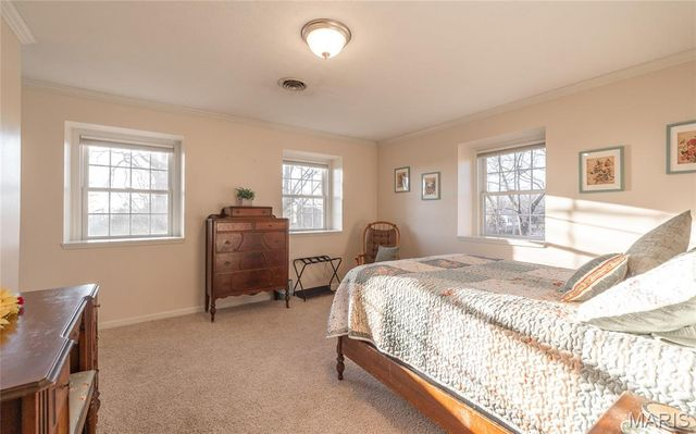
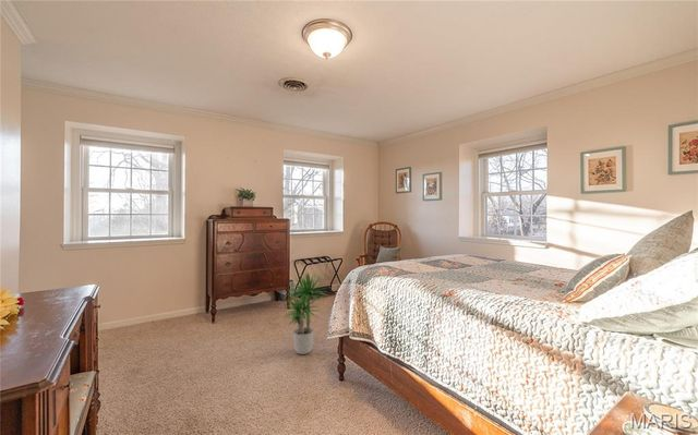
+ potted plant [280,271,332,355]
